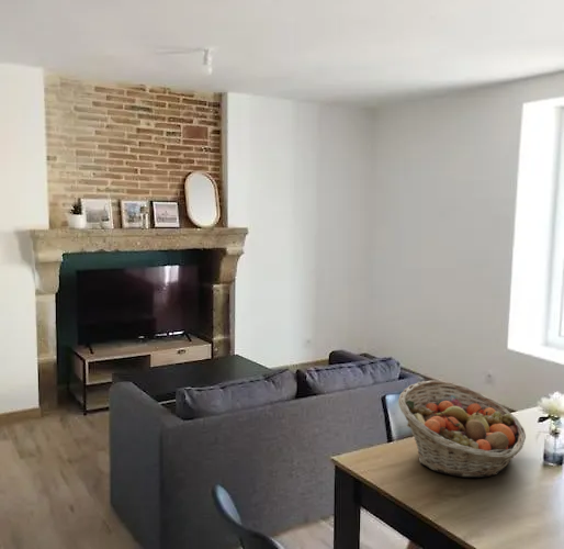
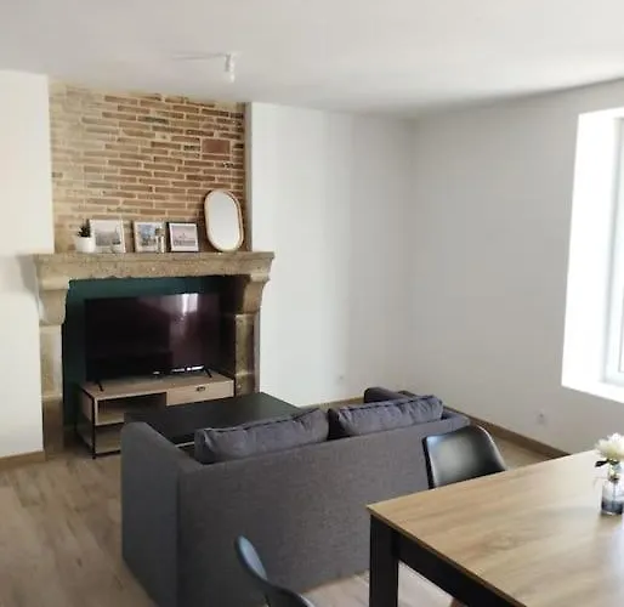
- fruit basket [397,380,527,479]
